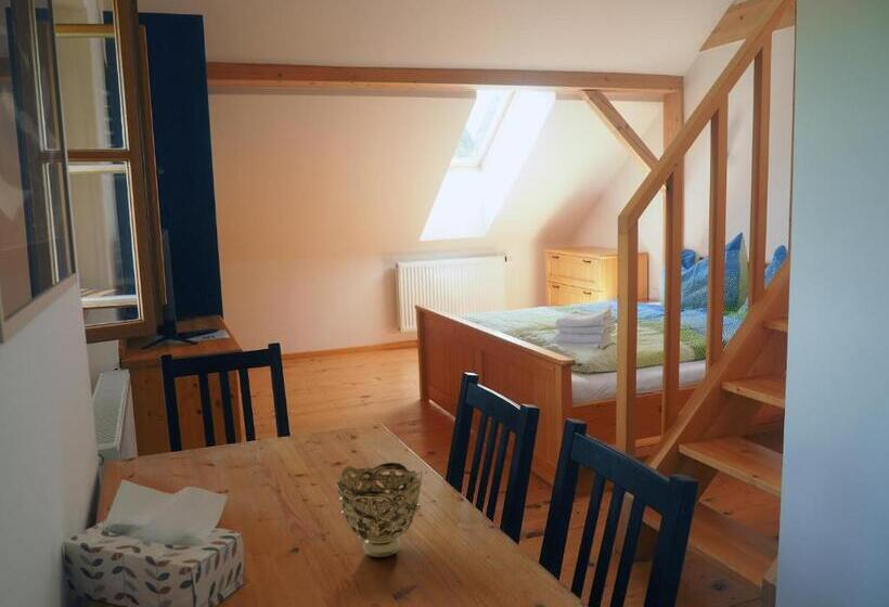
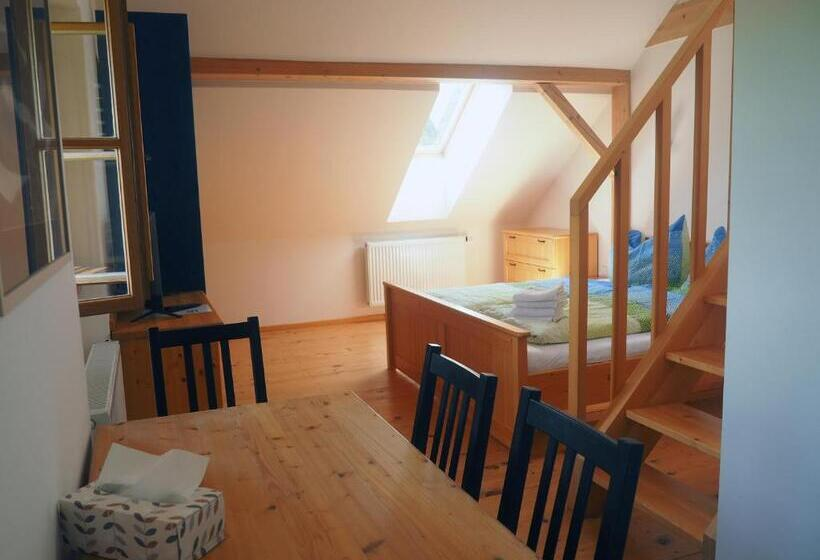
- decorative bowl [334,462,423,558]
